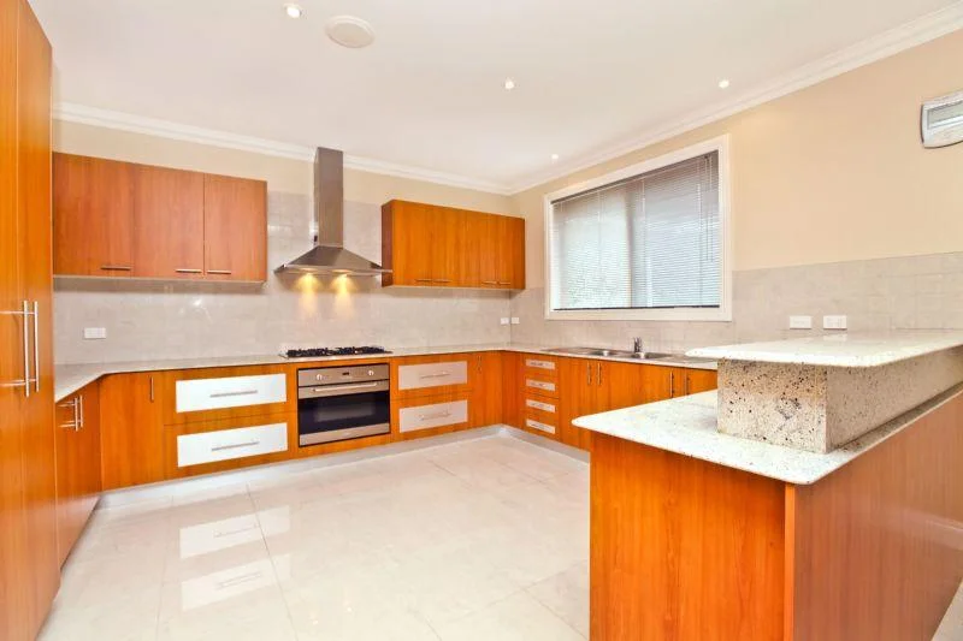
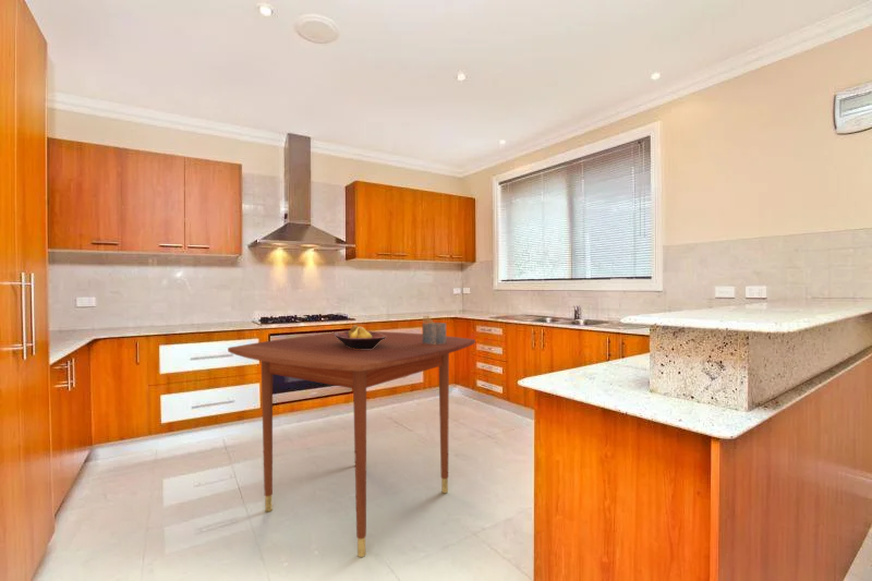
+ fruit bowl [335,324,386,349]
+ dining table [227,330,476,558]
+ napkin holder [422,315,447,344]
